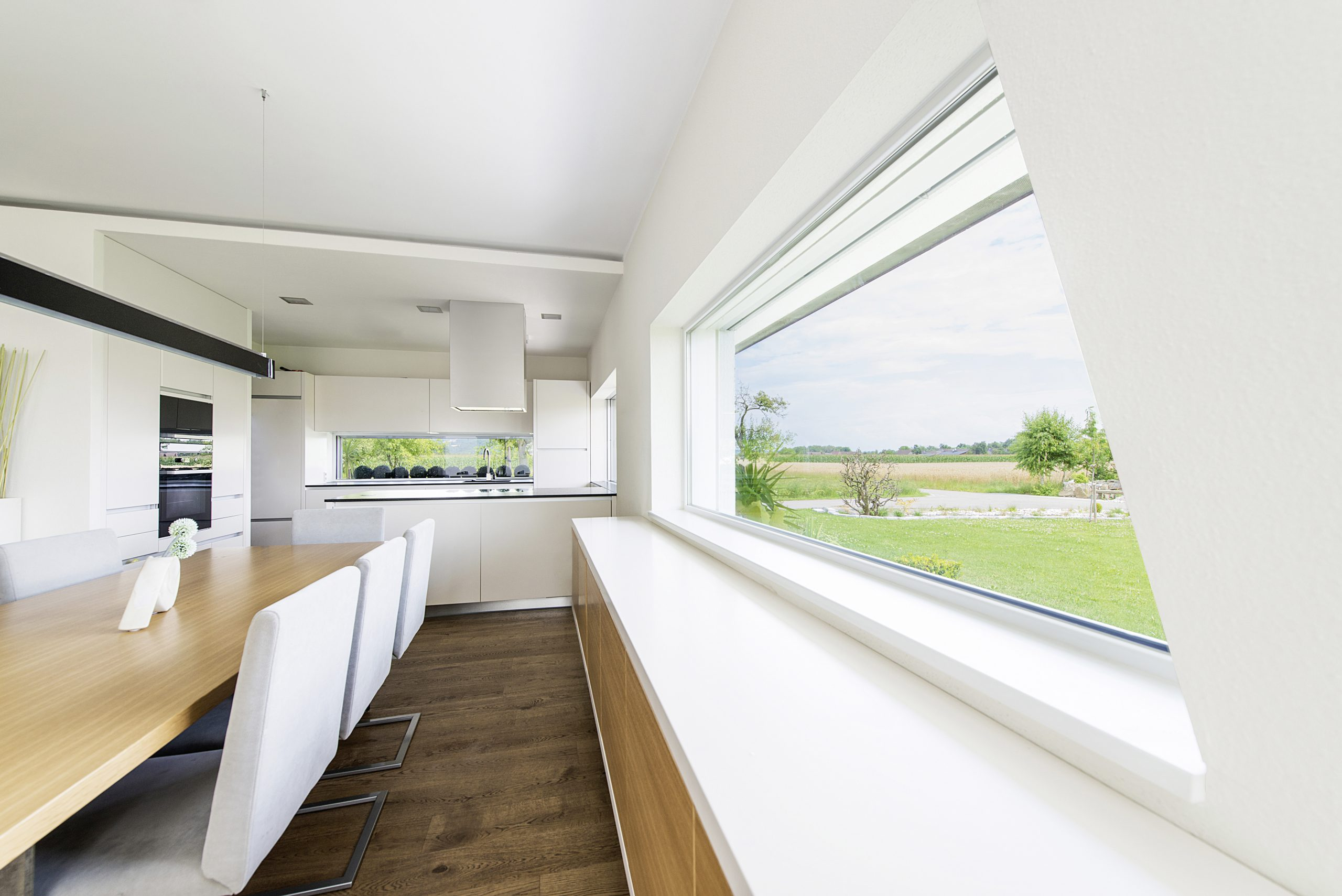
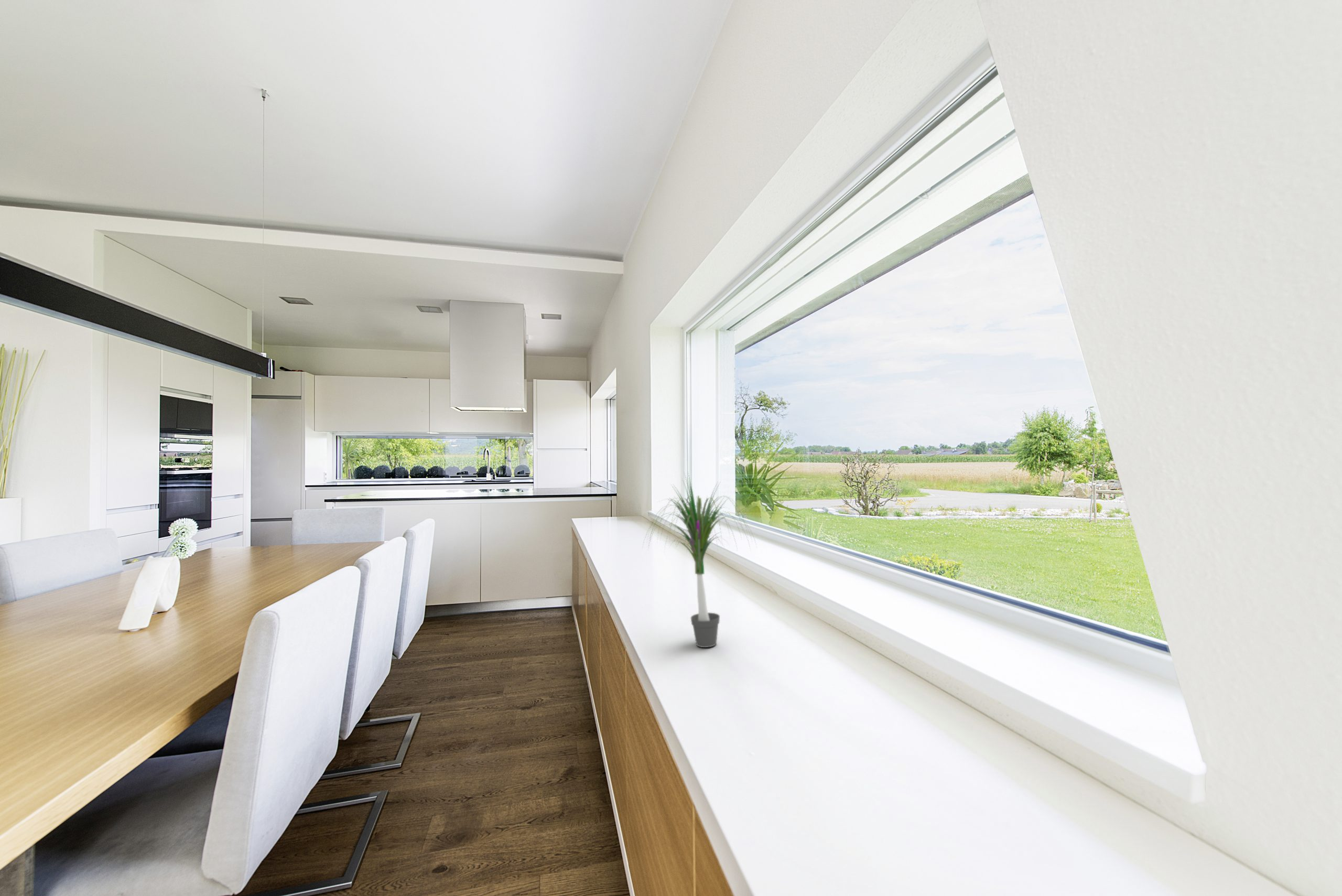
+ potted plant [642,471,757,648]
